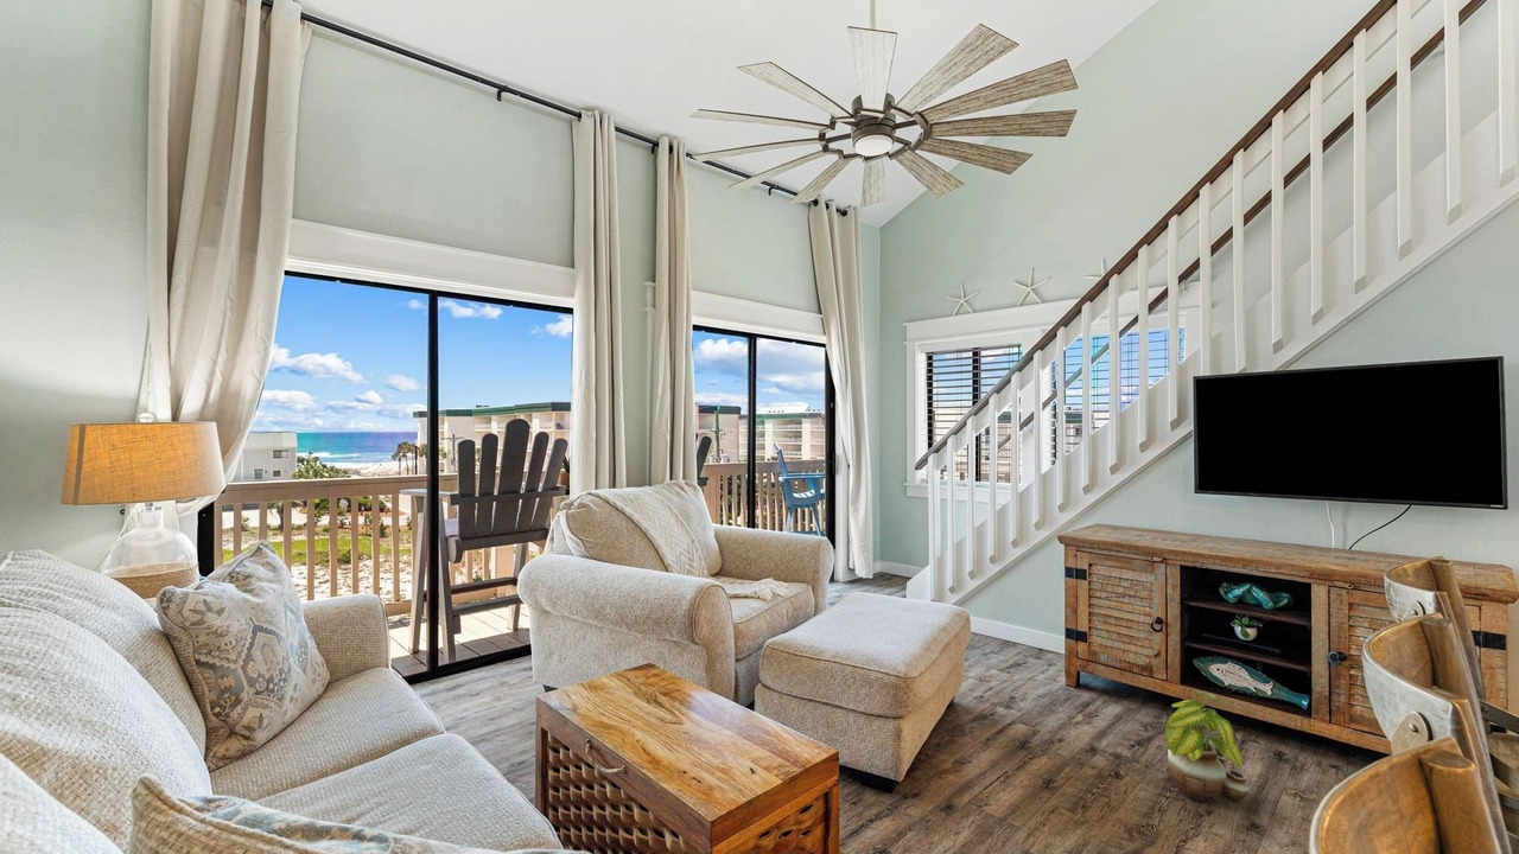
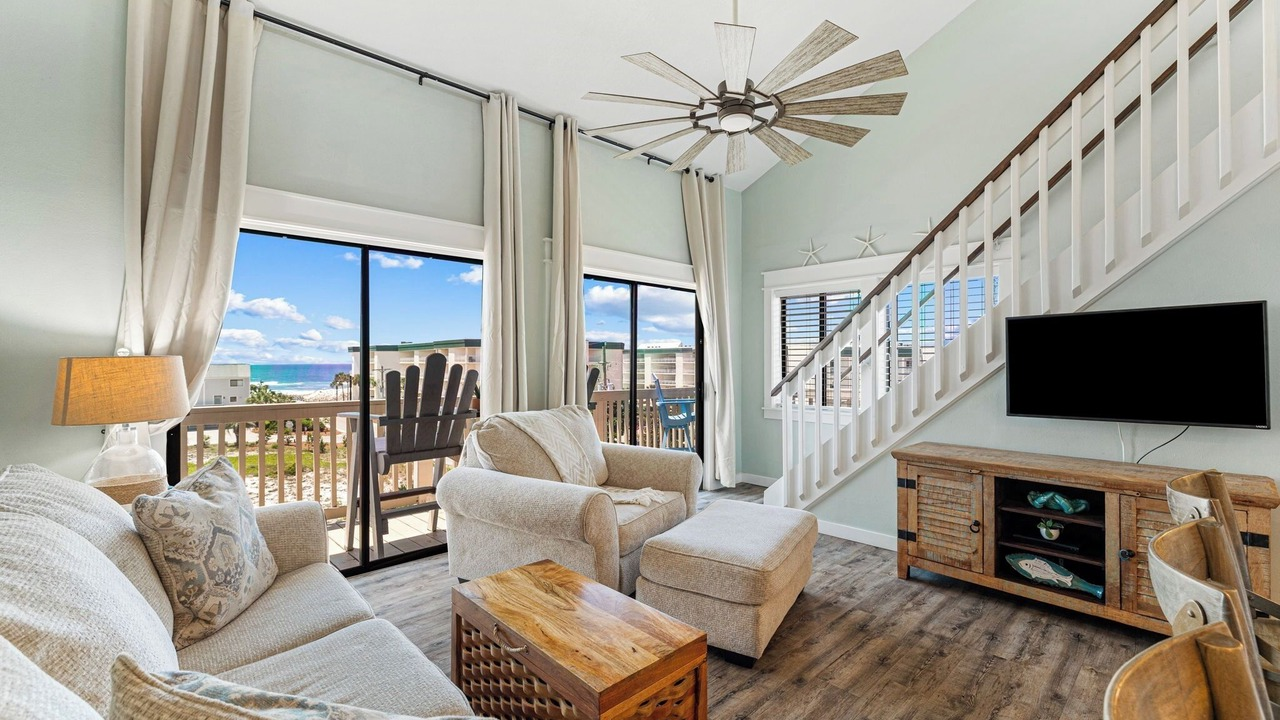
- potted plant [1164,690,1251,802]
